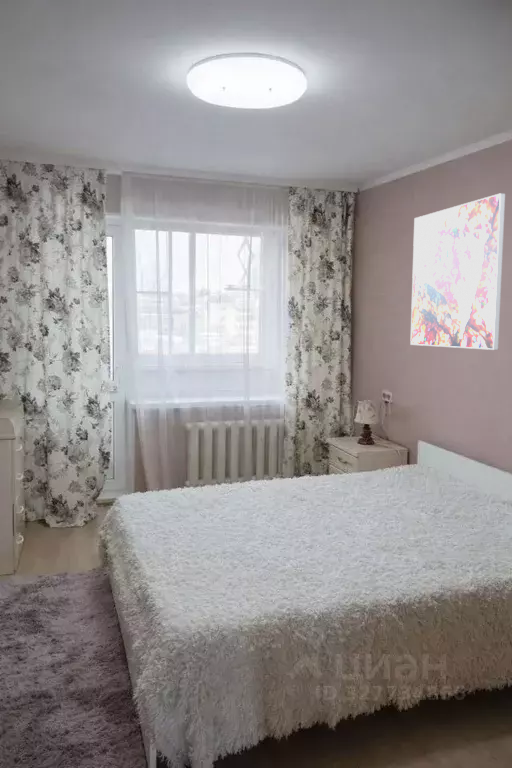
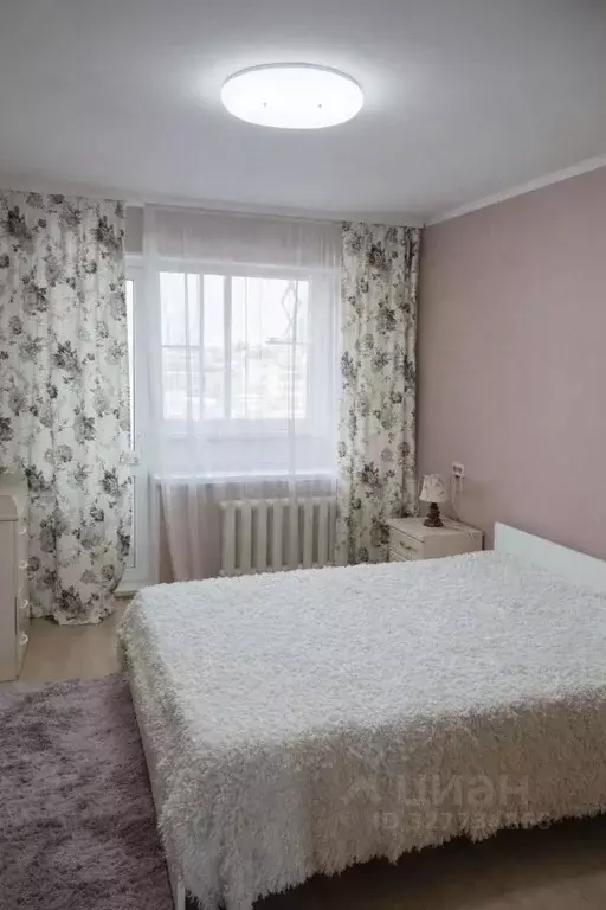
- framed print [409,192,506,351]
